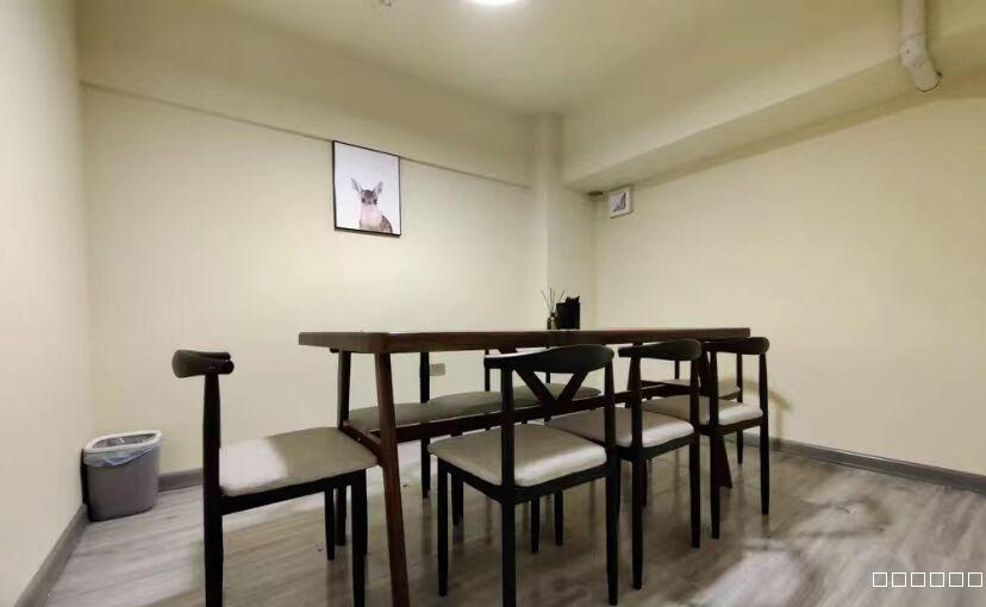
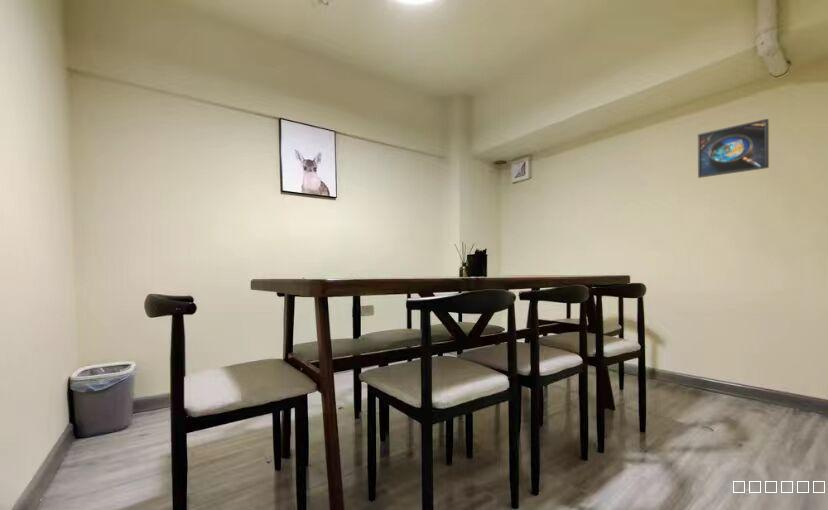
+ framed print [697,118,770,179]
